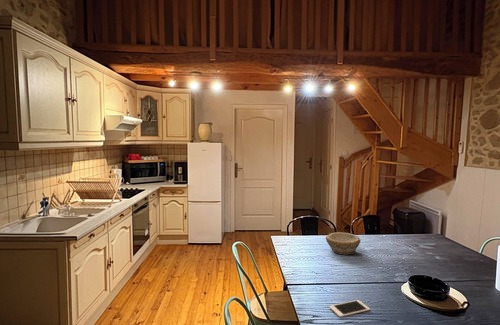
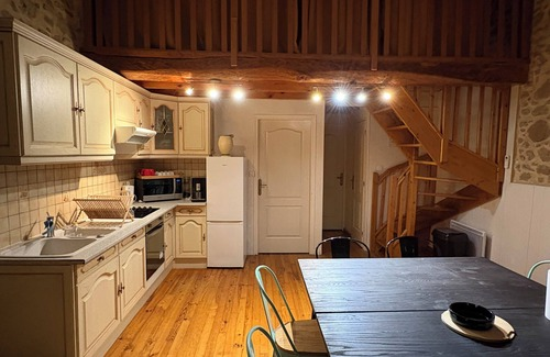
- cell phone [328,299,371,318]
- bowl [325,231,361,256]
